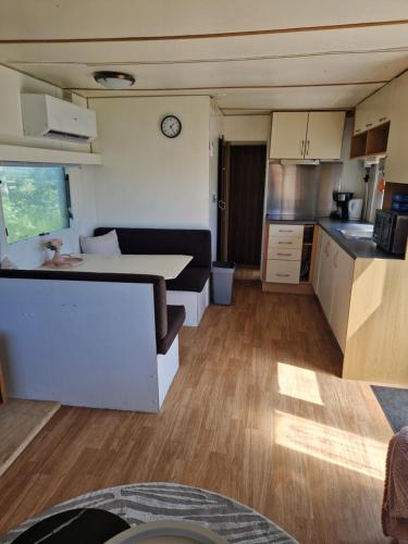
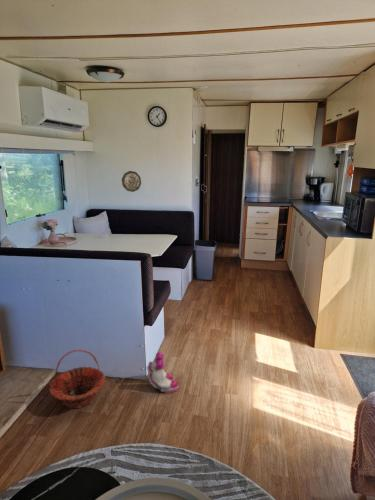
+ boots [146,351,180,394]
+ basket [49,349,107,409]
+ decorative plate [121,170,142,193]
